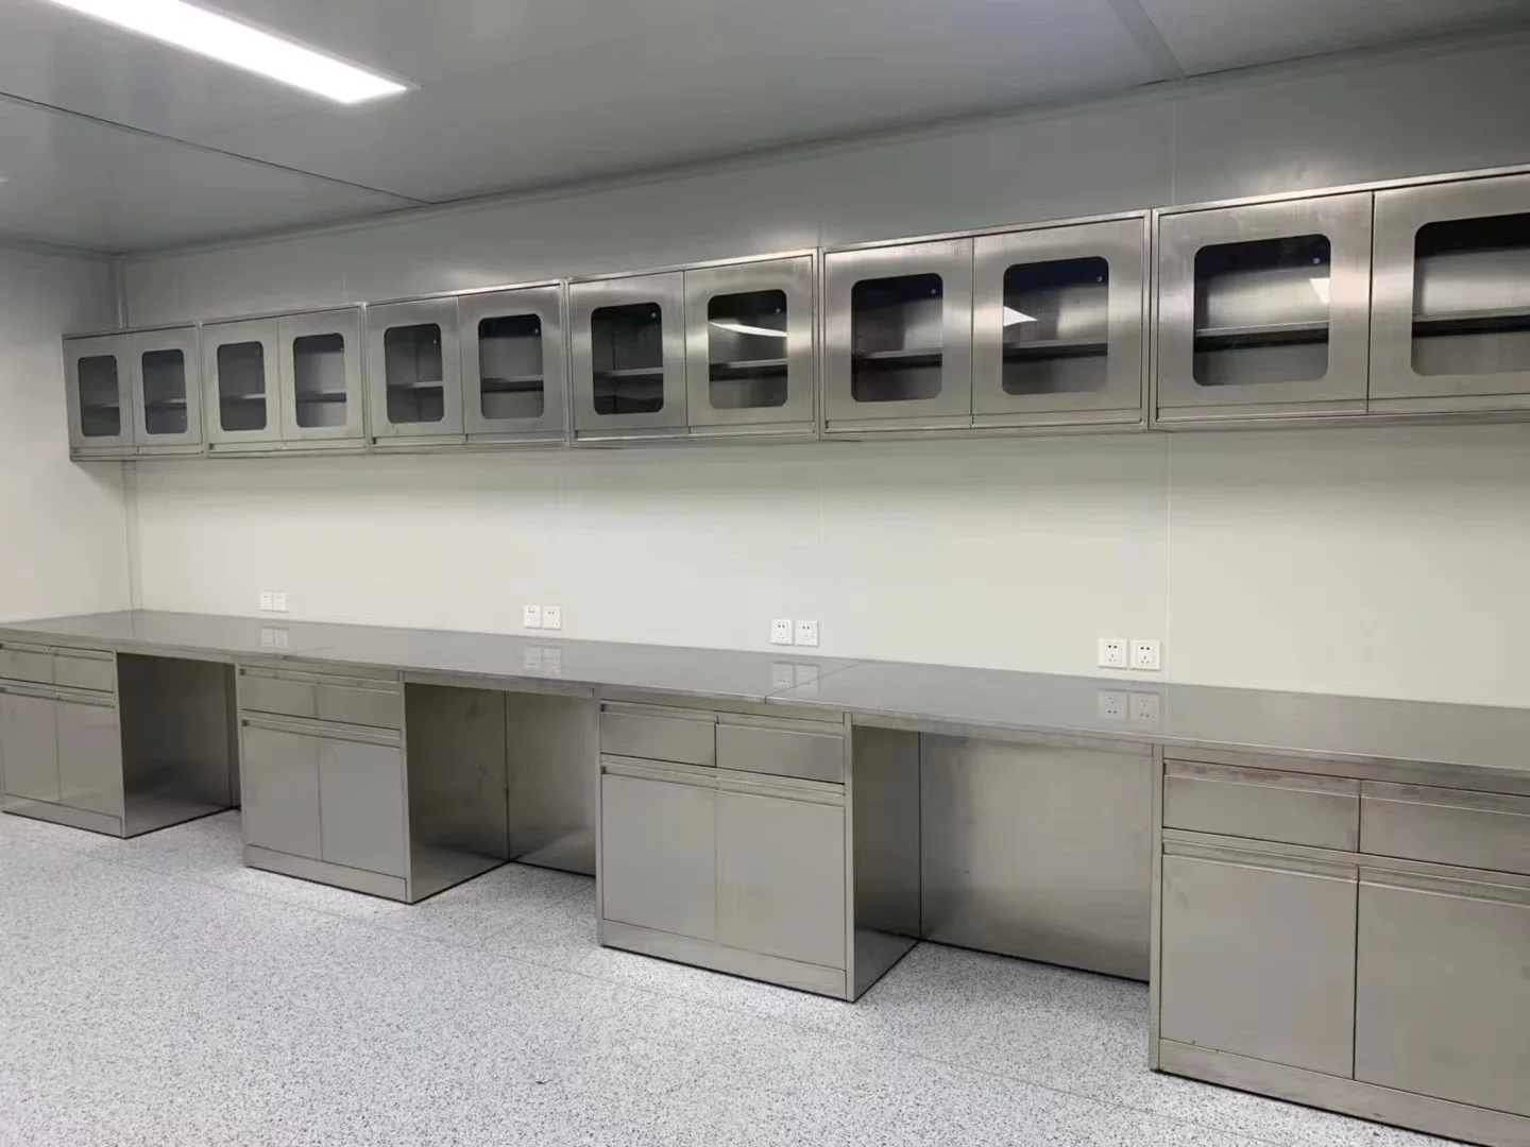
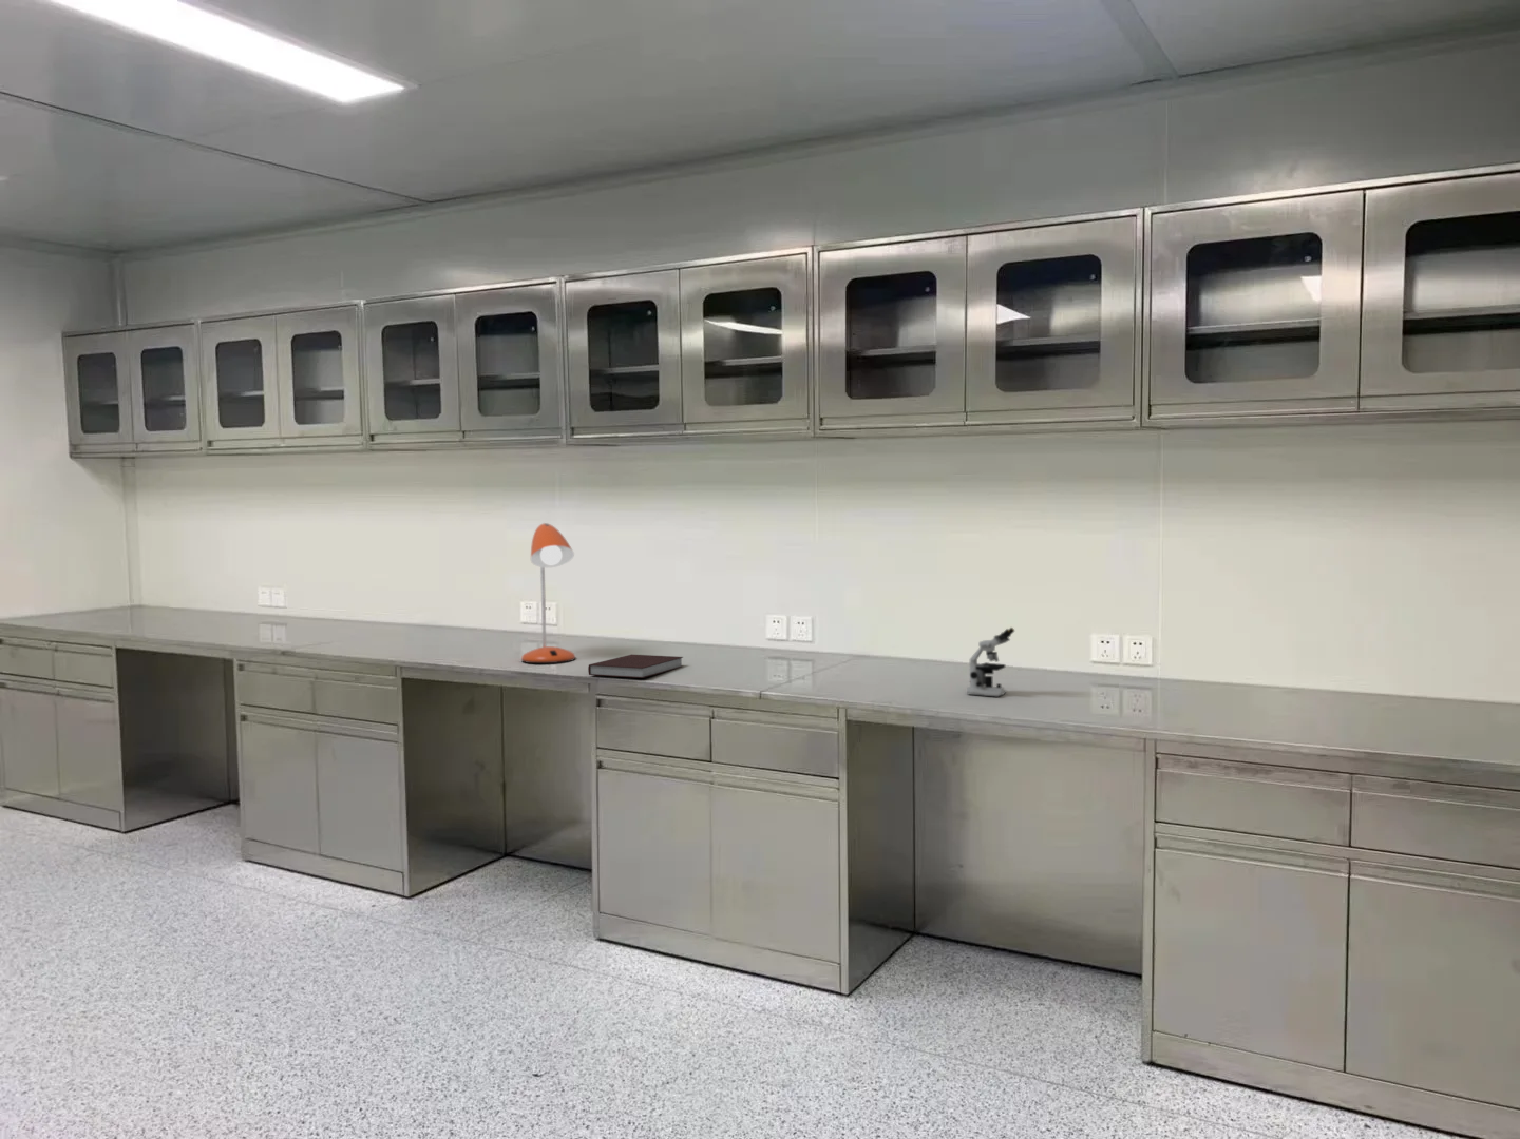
+ microscope [966,627,1015,699]
+ desk lamp [521,522,577,664]
+ notebook [586,654,683,680]
